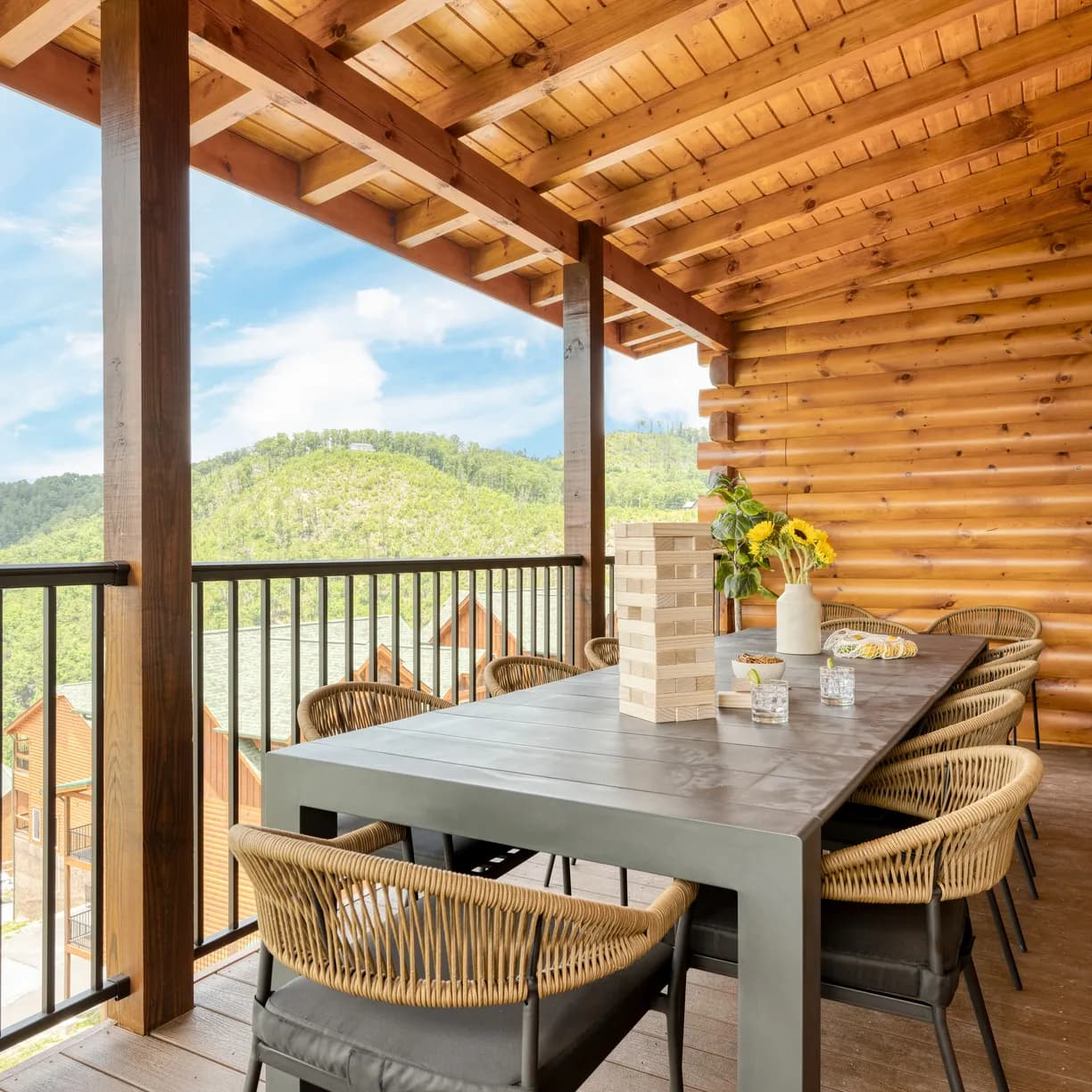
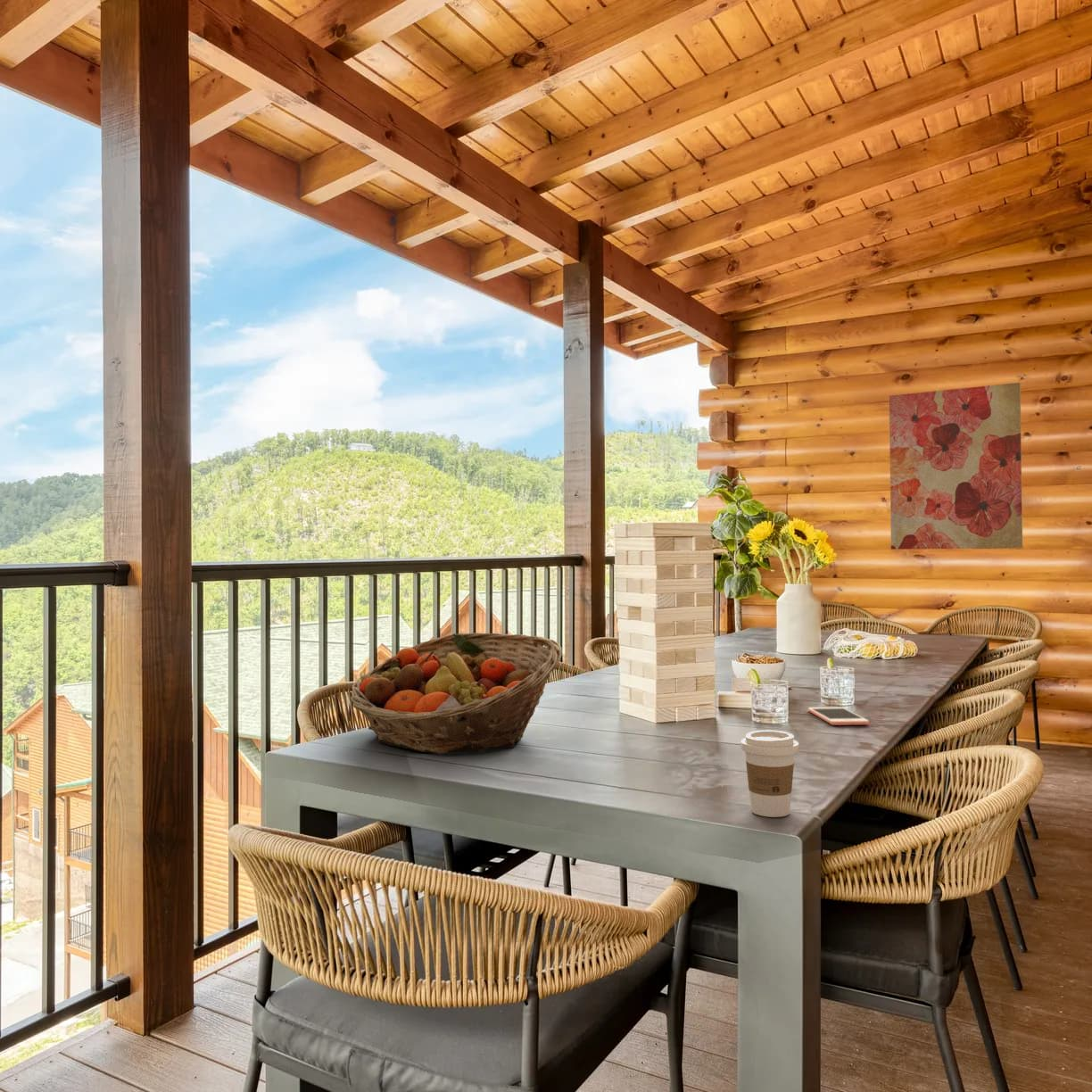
+ coffee cup [740,730,800,818]
+ cell phone [807,707,870,726]
+ wall art [889,382,1023,550]
+ fruit basket [349,632,563,755]
